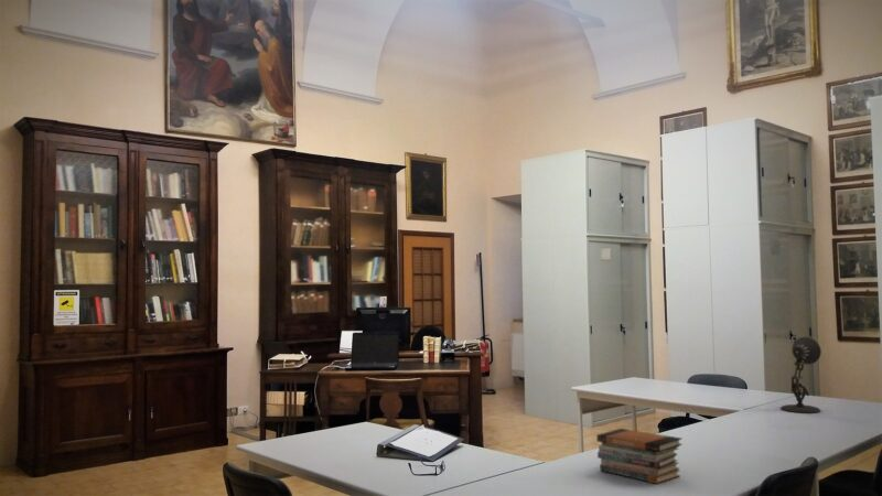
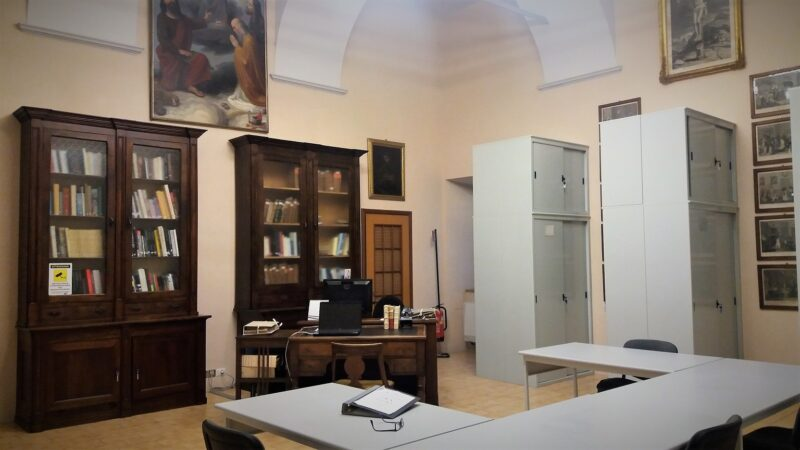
- desk lamp [779,336,822,413]
- book stack [595,428,684,485]
